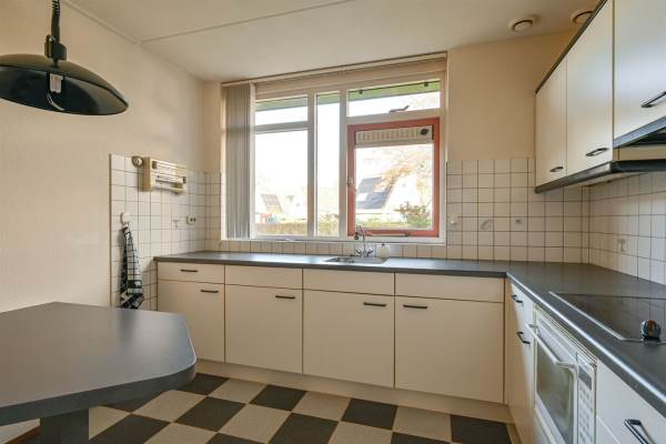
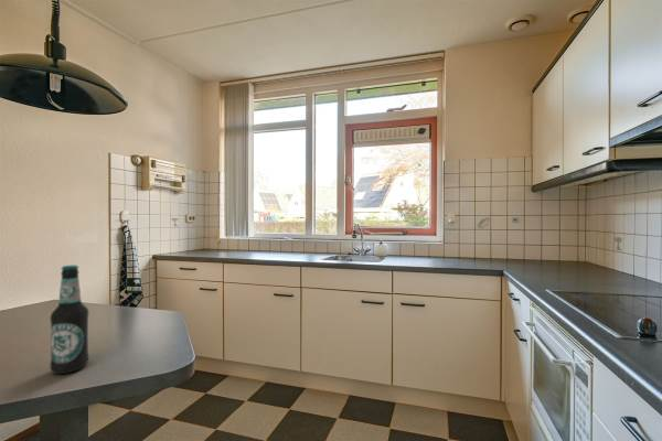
+ bottle [50,265,89,375]
